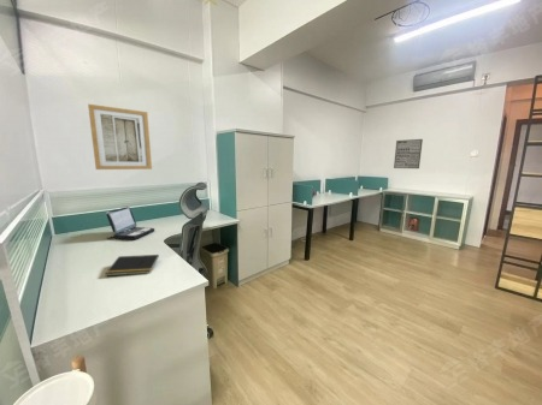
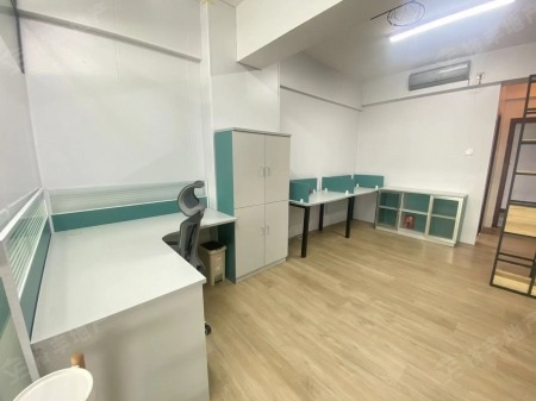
- wall art [87,103,153,171]
- notepad [104,254,160,278]
- wall art [393,138,424,169]
- laptop [105,206,155,240]
